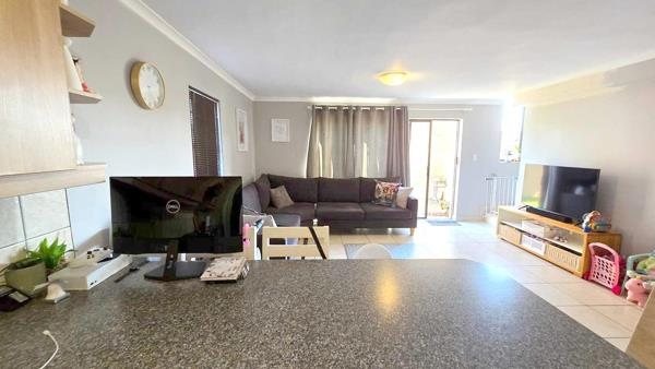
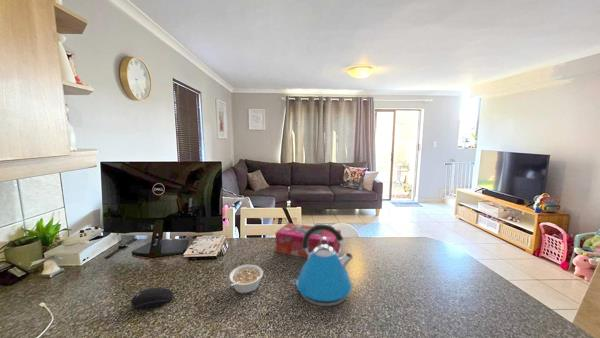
+ tissue box [275,222,342,259]
+ computer mouse [130,286,175,311]
+ legume [228,264,264,295]
+ kettle [291,223,354,307]
